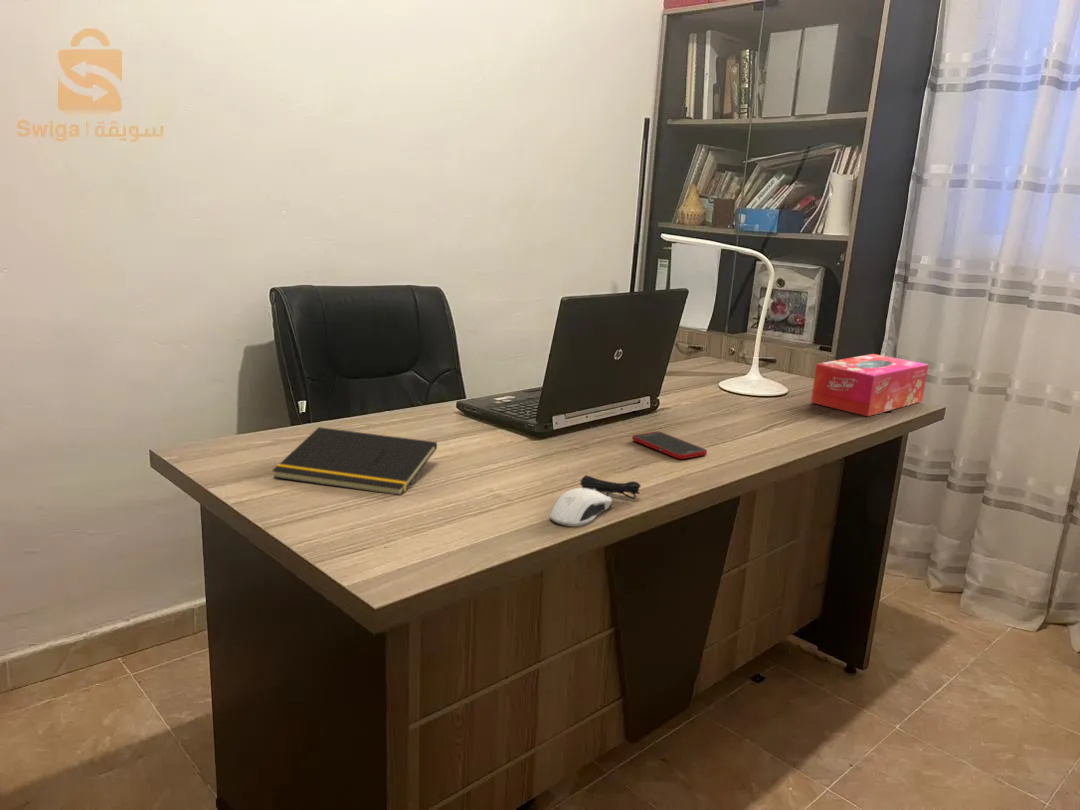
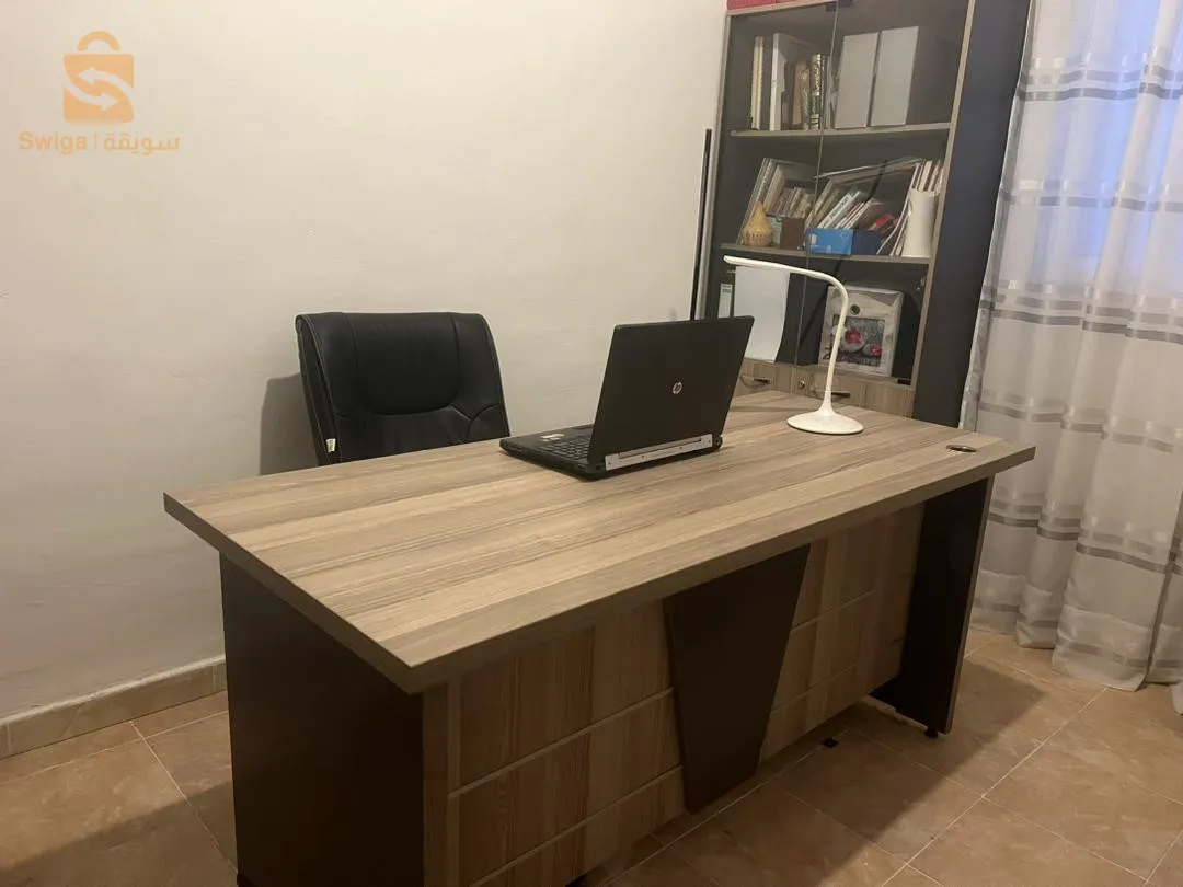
- computer mouse [549,474,642,527]
- cell phone [631,431,708,460]
- tissue box [810,353,930,417]
- notepad [271,426,438,497]
